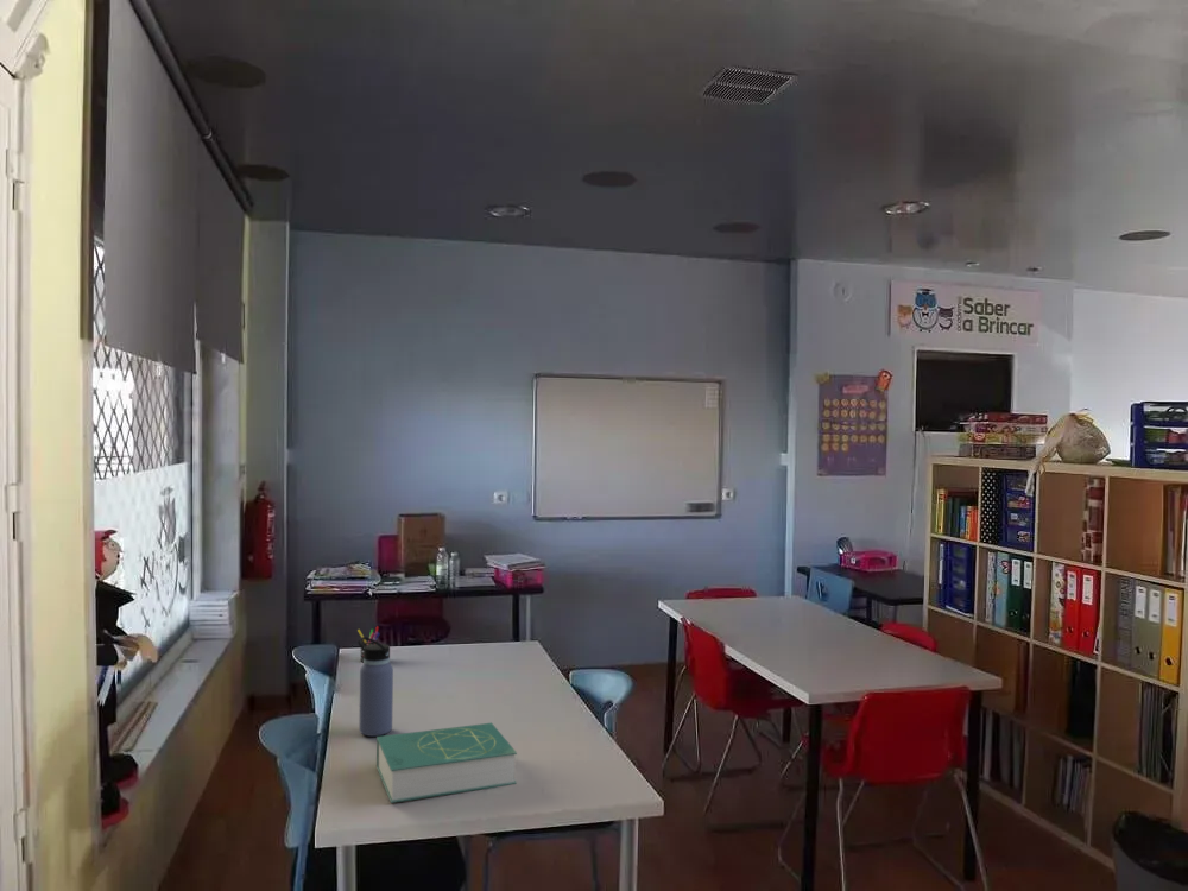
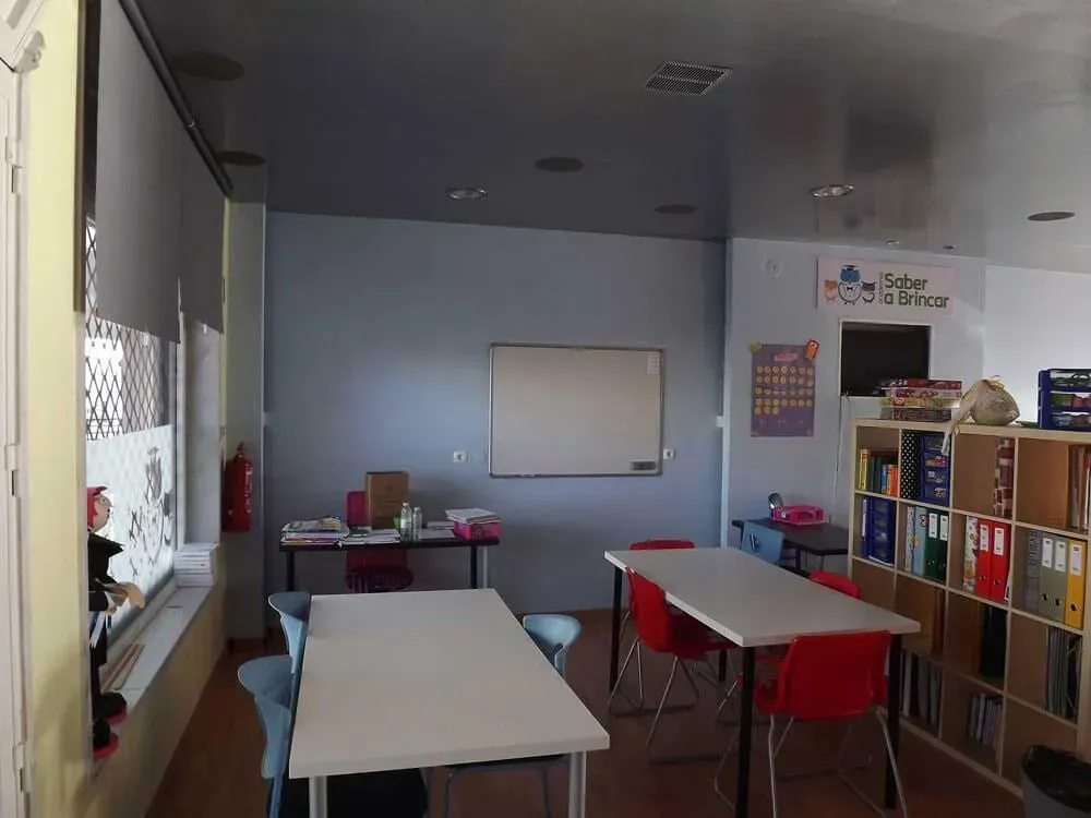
- water bottle [358,636,394,738]
- book [375,722,518,804]
- pen holder [356,625,381,663]
